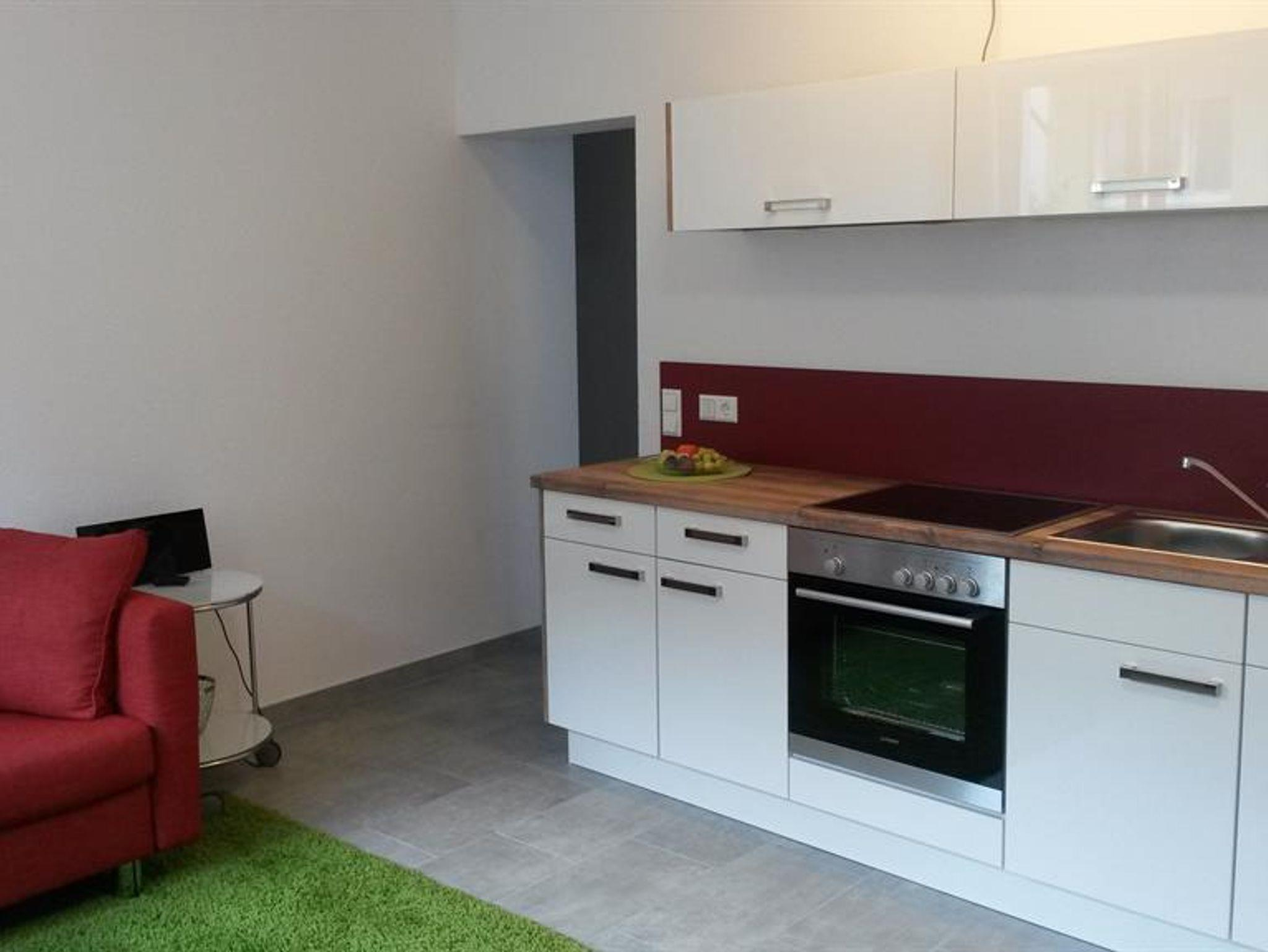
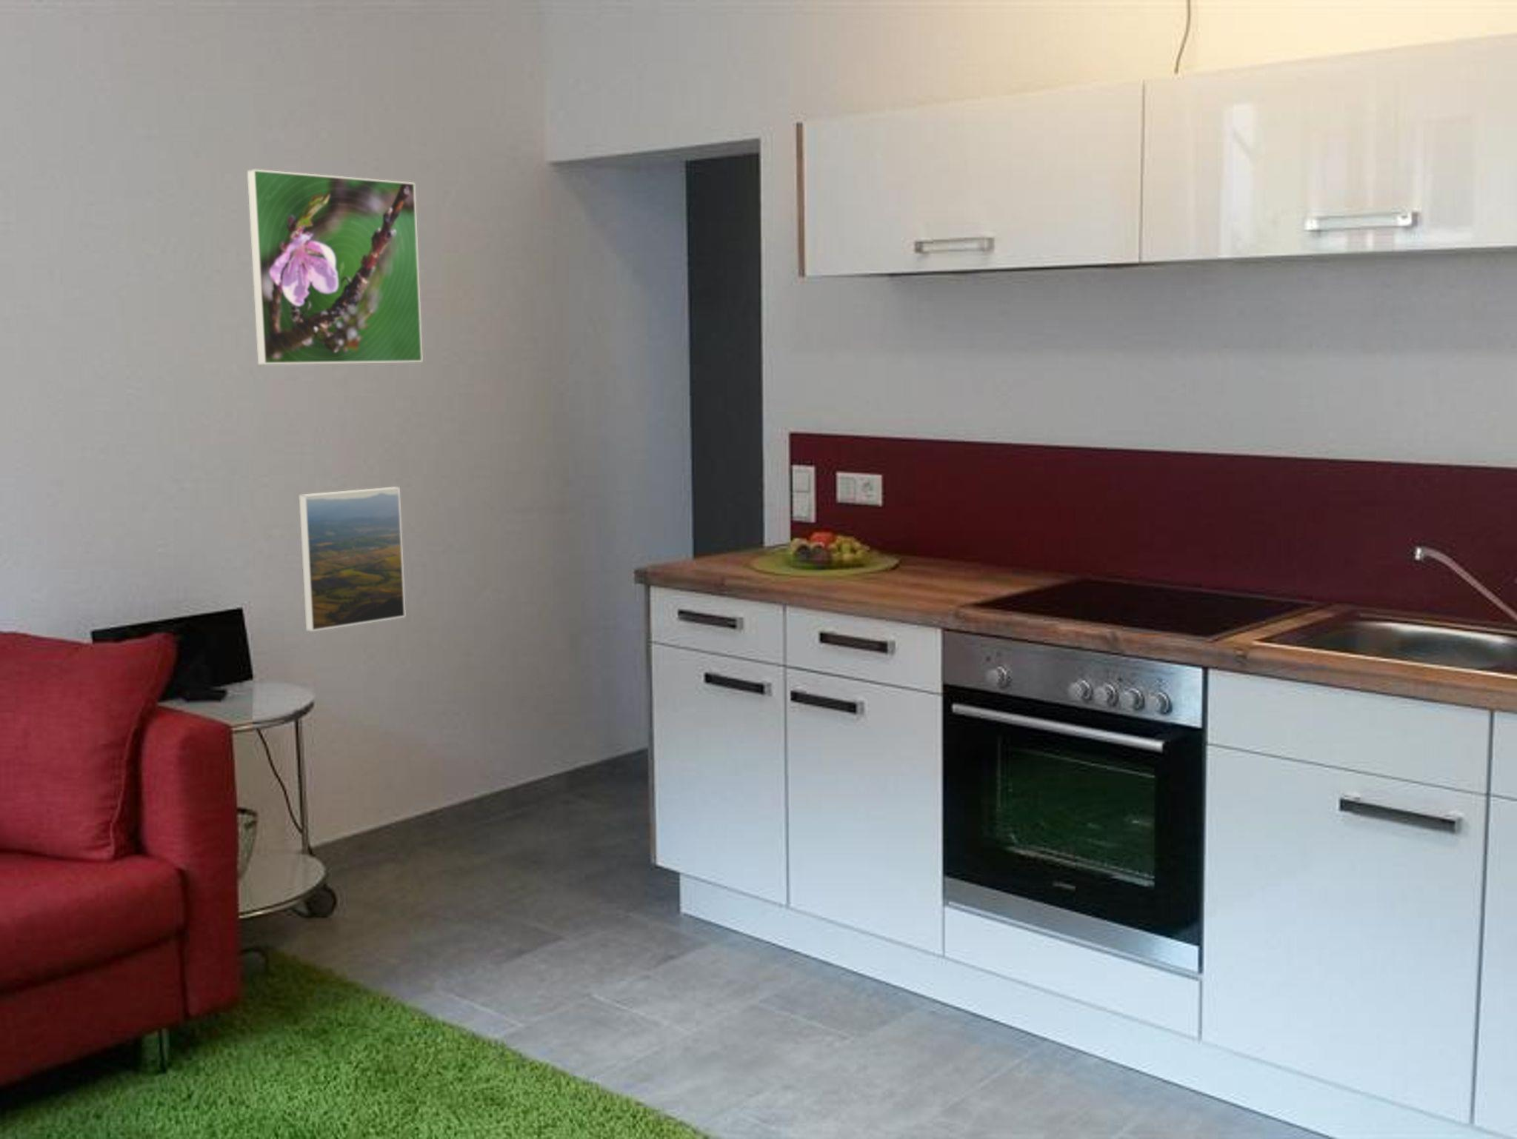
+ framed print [298,486,407,633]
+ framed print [246,169,424,365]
